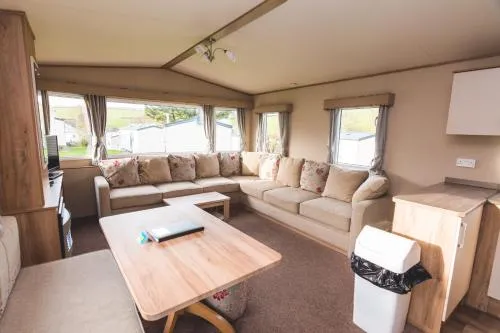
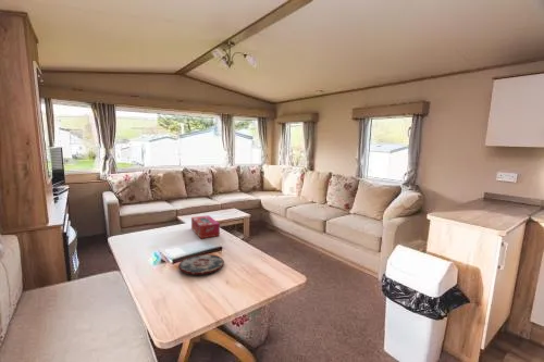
+ tissue box [190,214,221,239]
+ plate [177,253,225,276]
